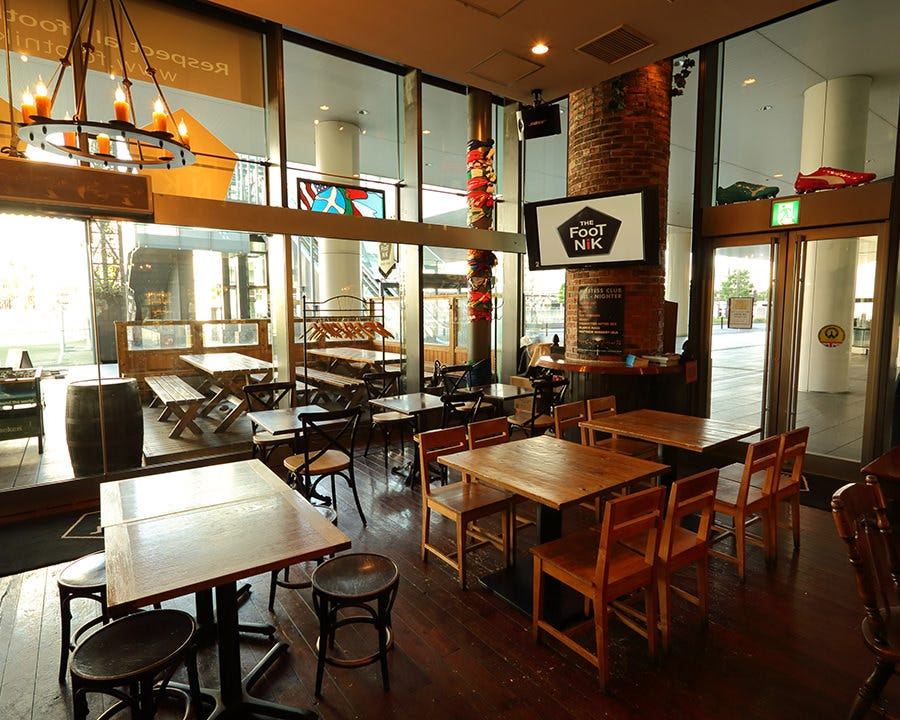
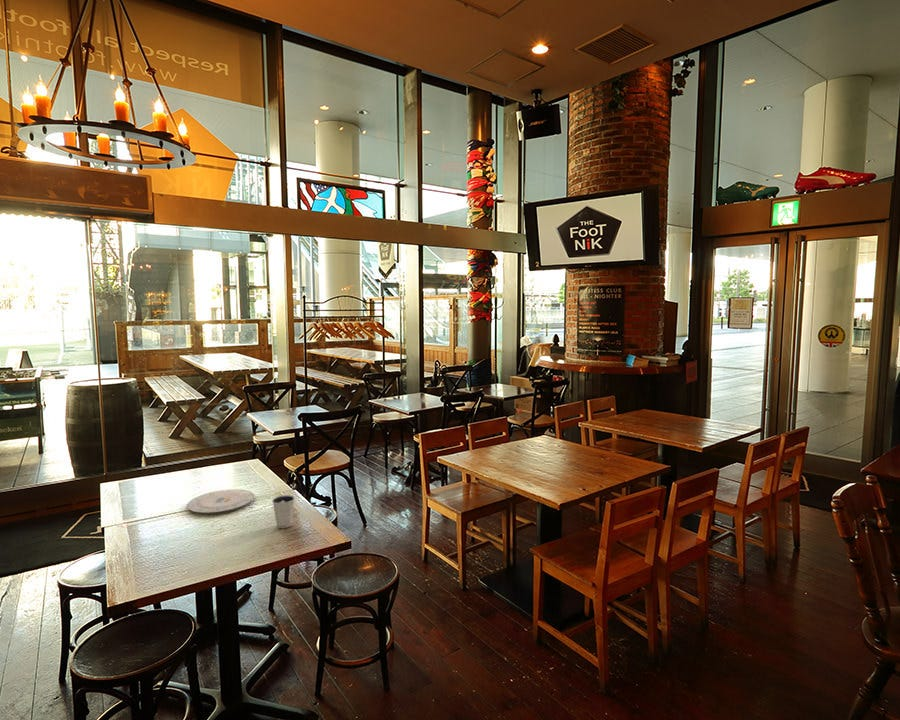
+ plate [186,488,255,515]
+ dixie cup [271,494,296,529]
